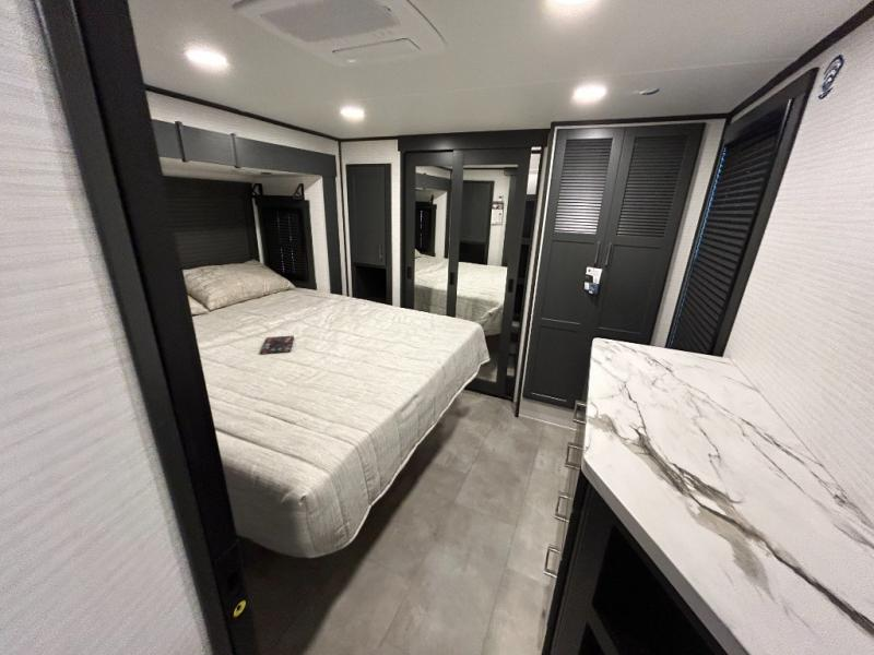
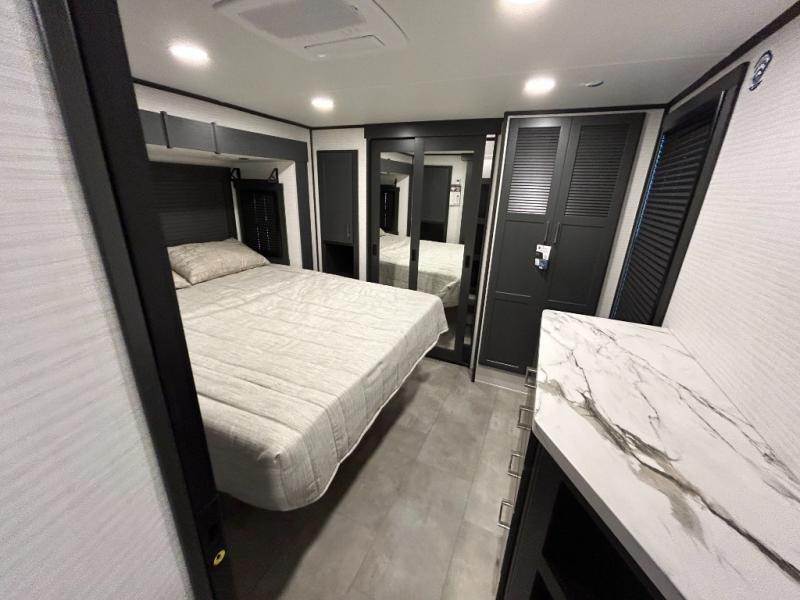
- book [259,335,295,355]
